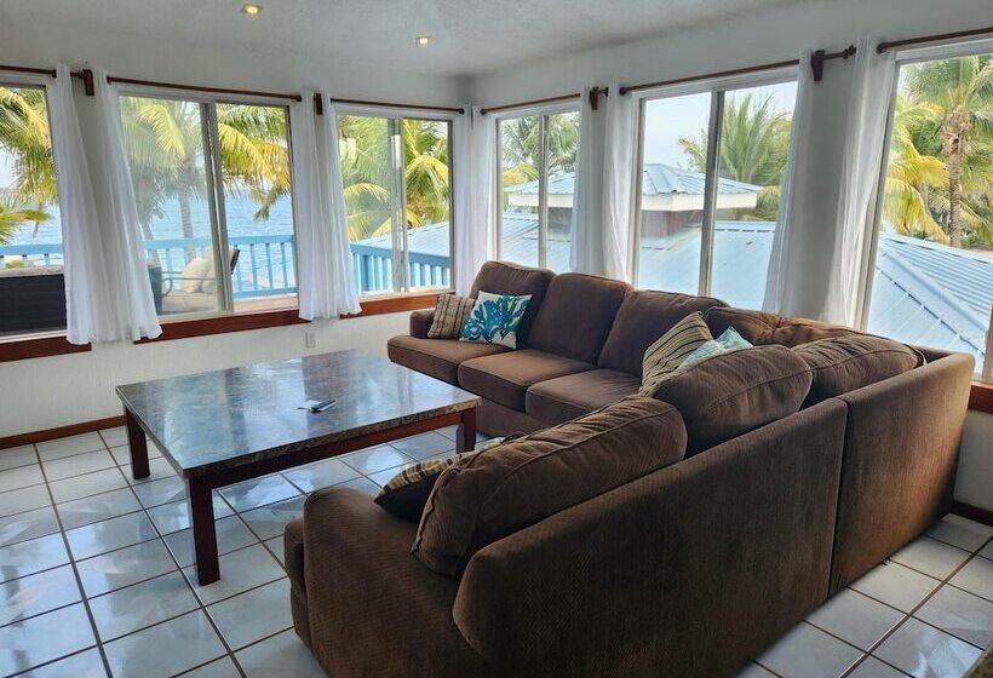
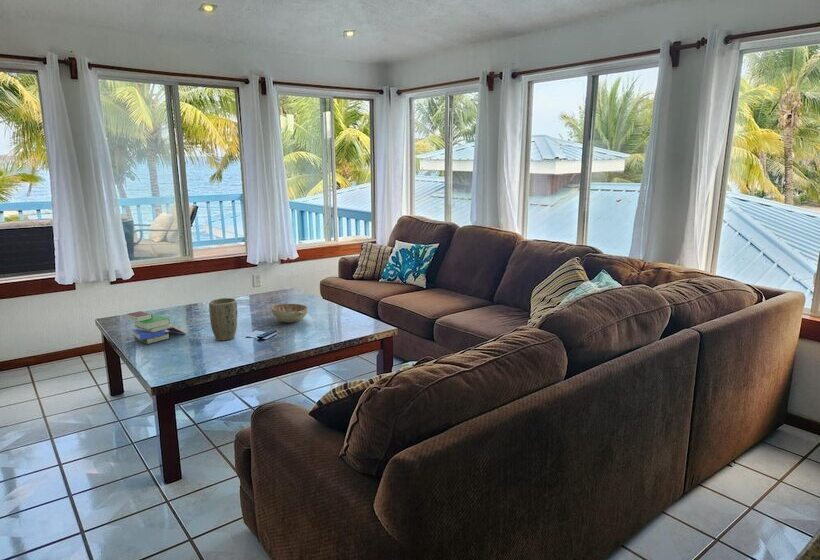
+ book [125,310,187,345]
+ plant pot [208,297,239,341]
+ decorative bowl [270,303,309,324]
